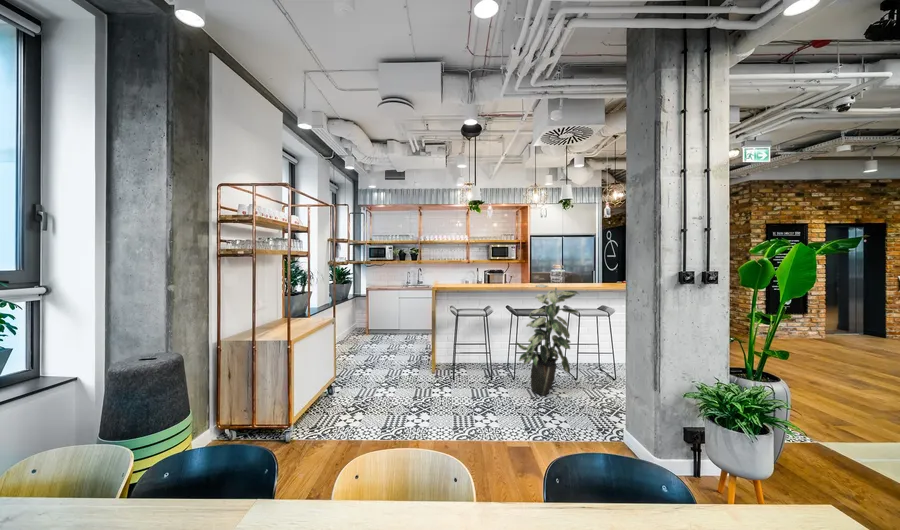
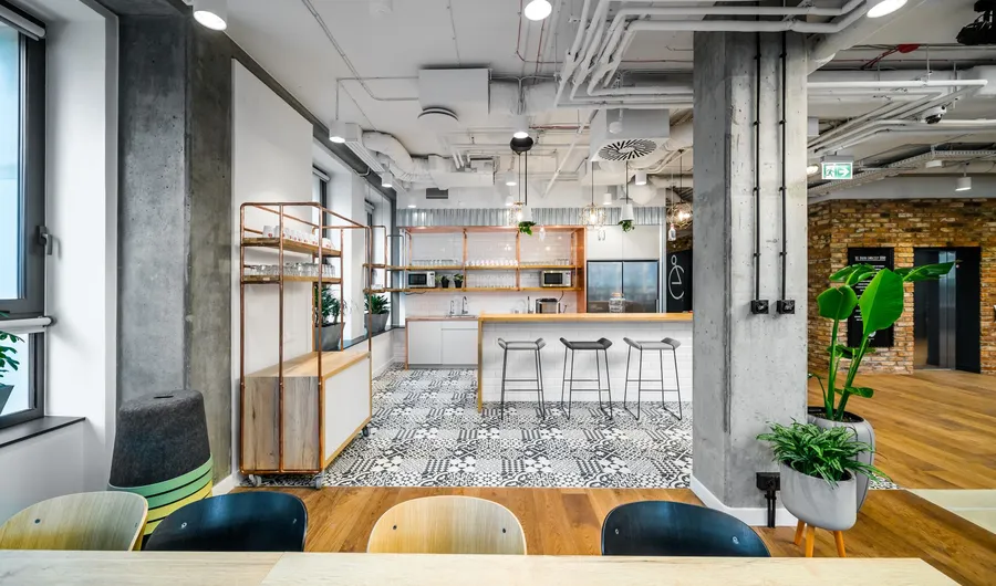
- indoor plant [515,283,581,397]
